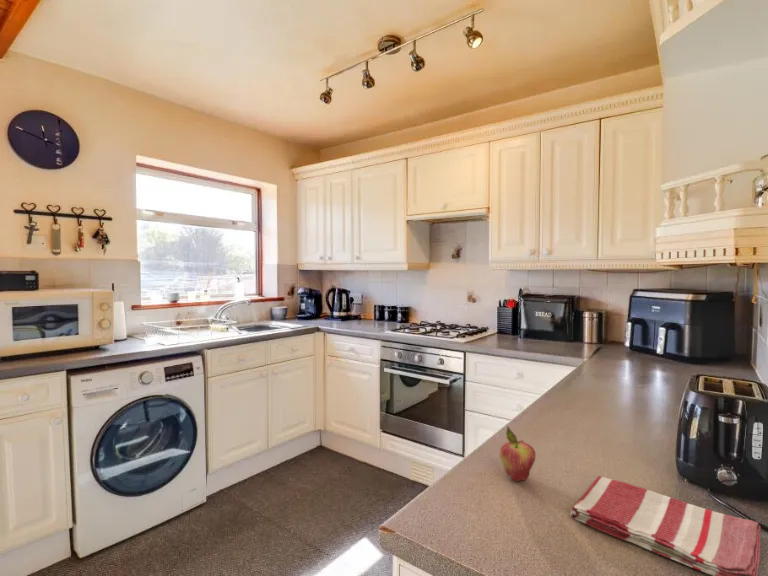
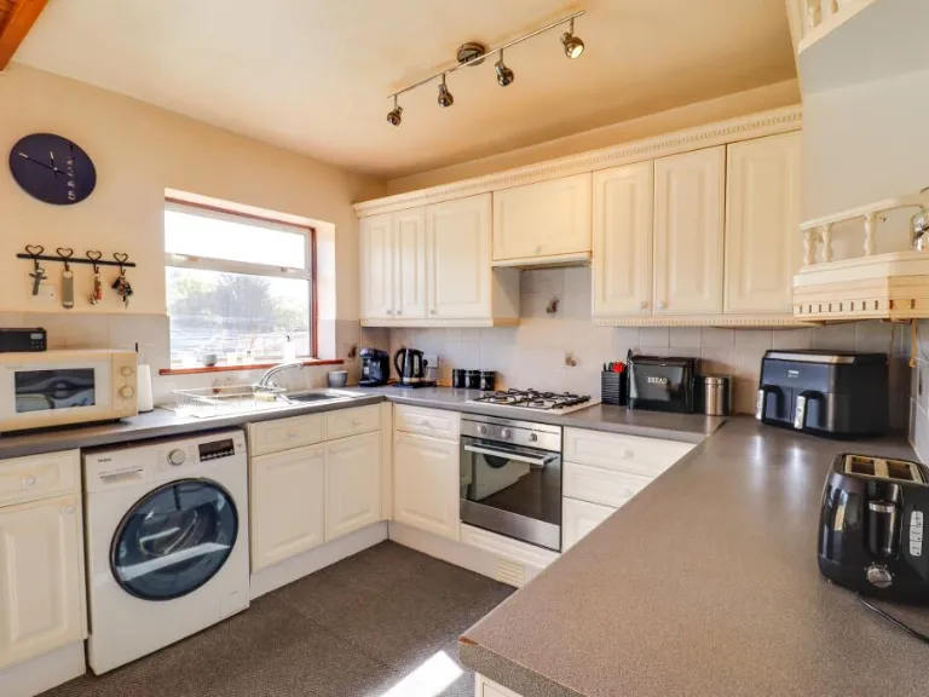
- fruit [499,426,537,482]
- dish towel [569,475,762,576]
